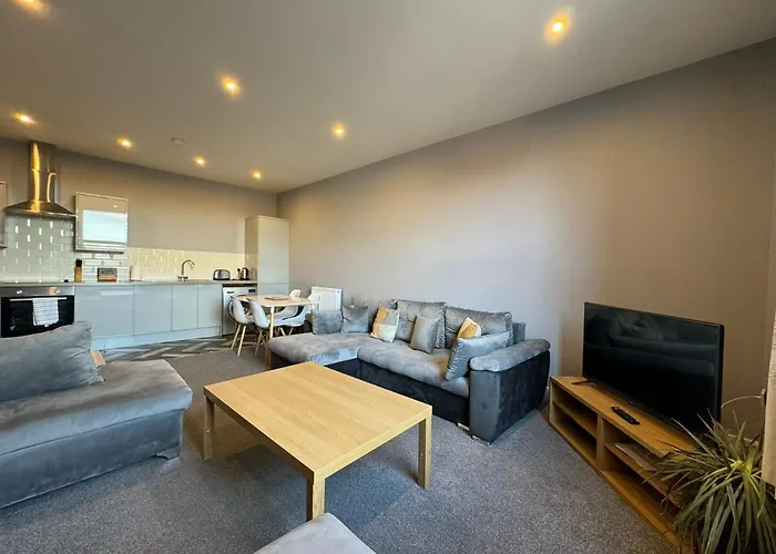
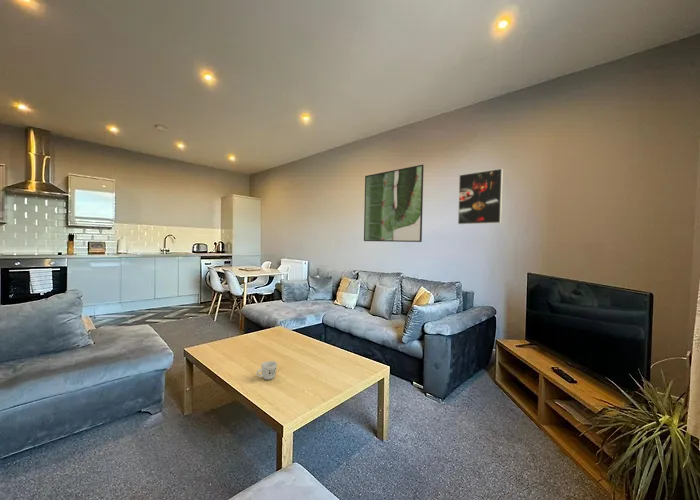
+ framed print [457,168,504,225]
+ mug [256,360,278,381]
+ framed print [363,164,425,243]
